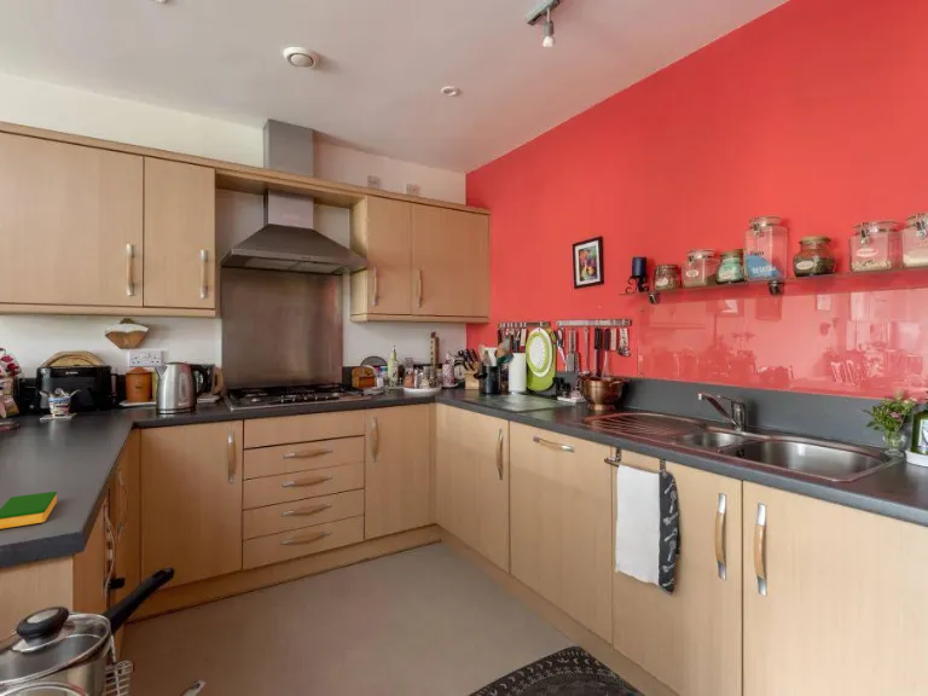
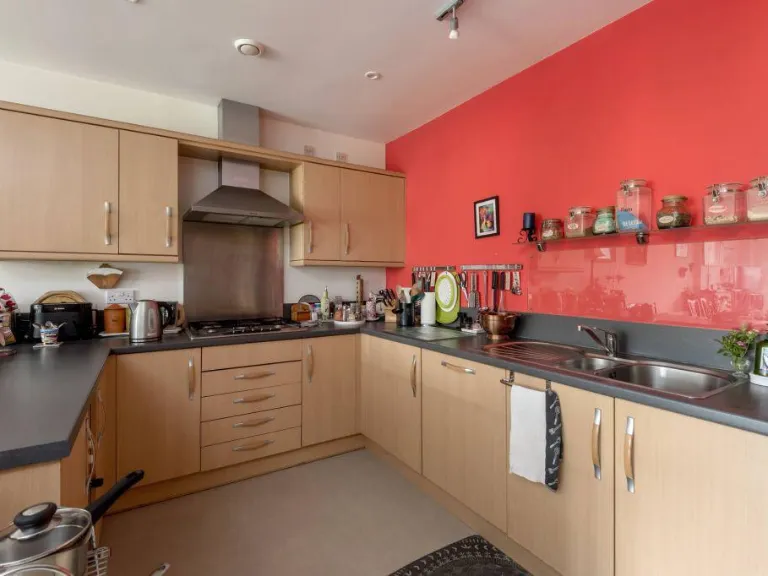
- dish sponge [0,491,58,530]
